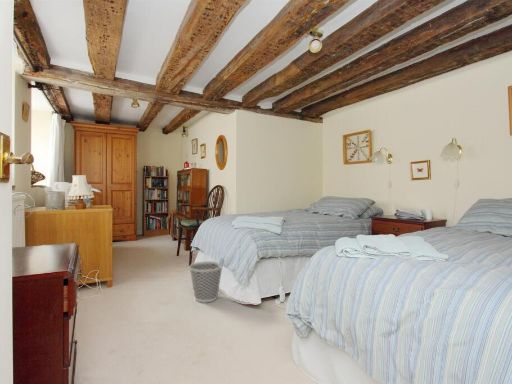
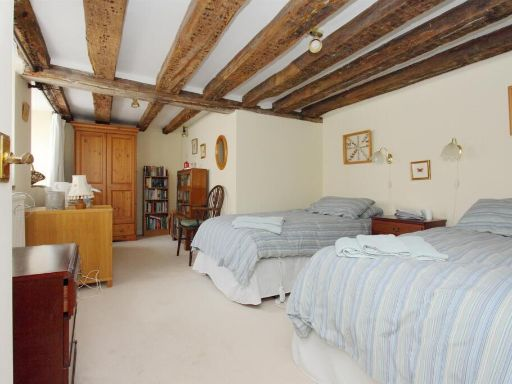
- wastebasket [188,260,224,303]
